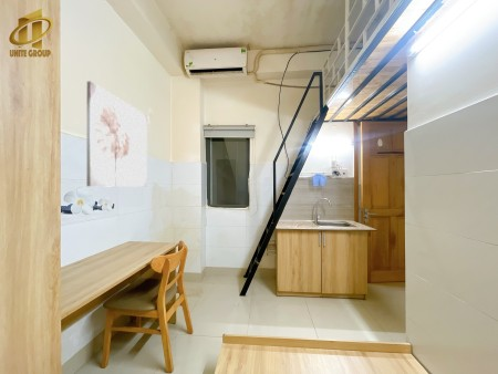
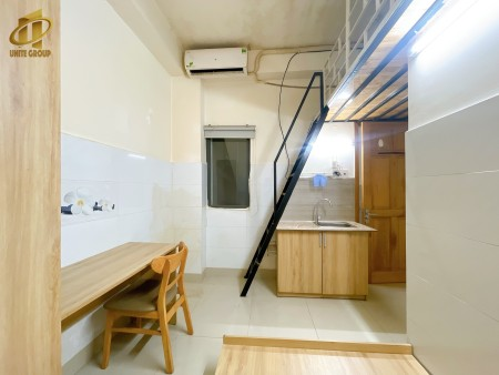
- wall art [86,80,148,188]
